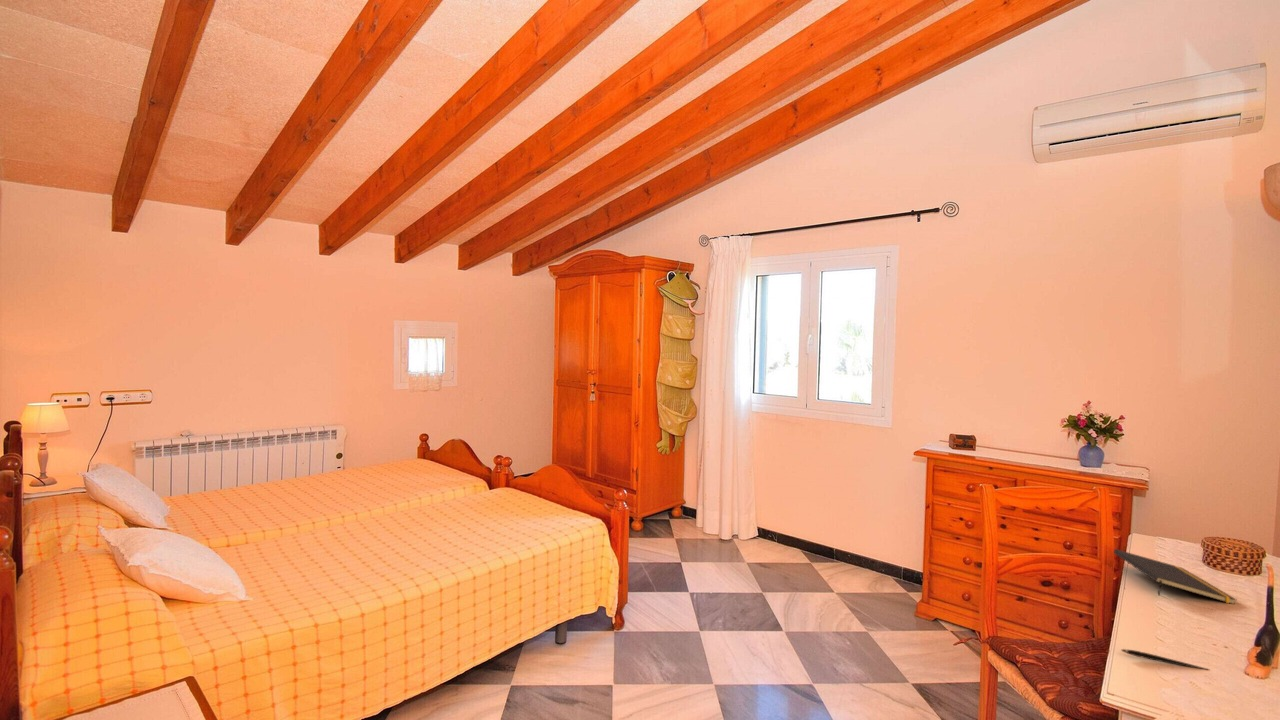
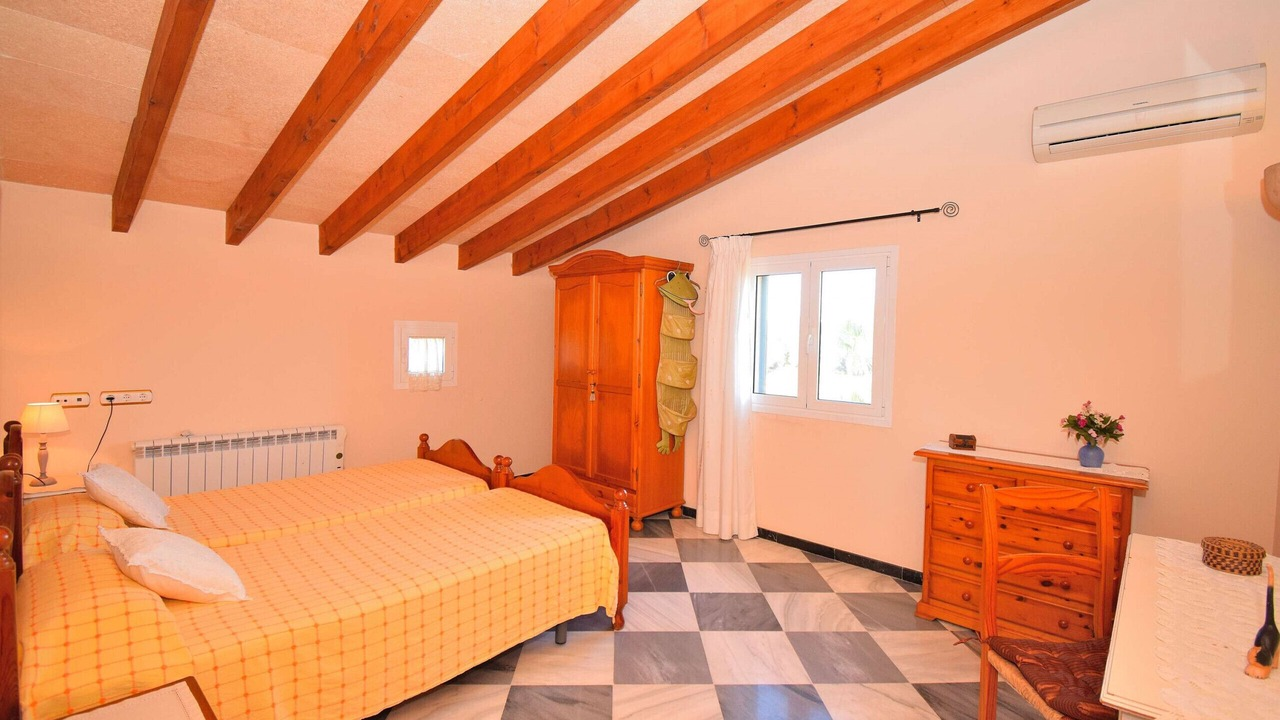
- notepad [1113,548,1237,605]
- pen [1120,648,1210,671]
